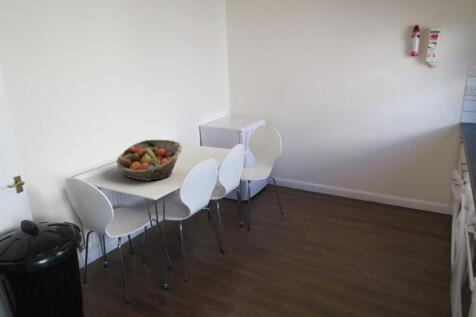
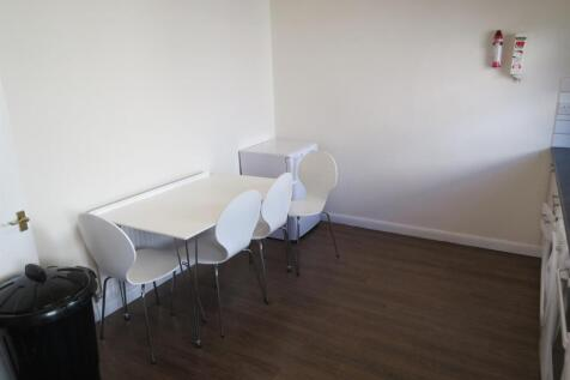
- fruit basket [115,139,183,182]
